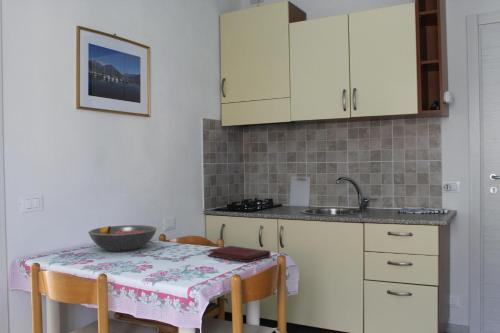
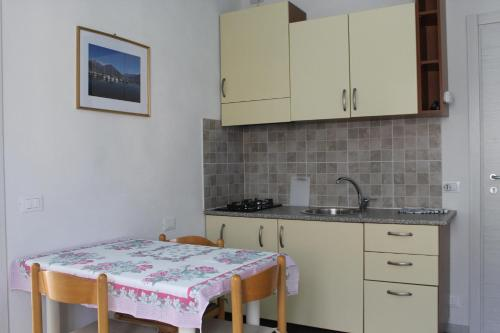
- book [206,245,272,263]
- fruit bowl [87,224,158,252]
